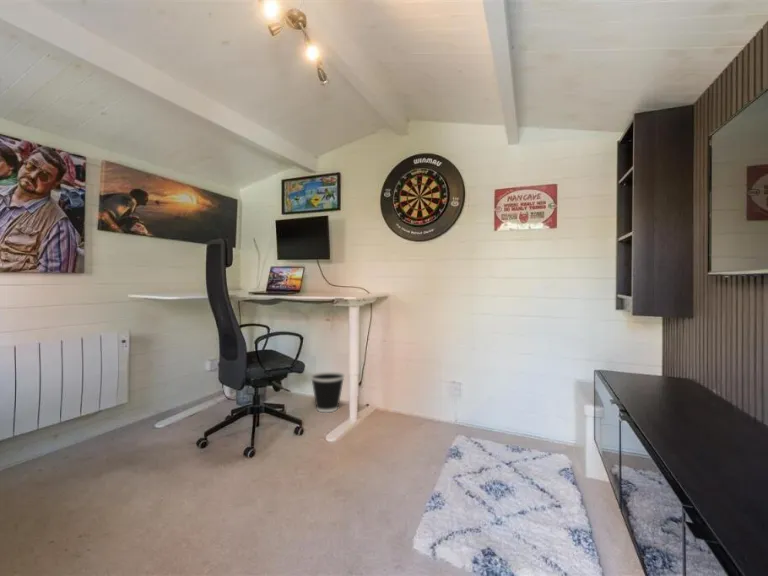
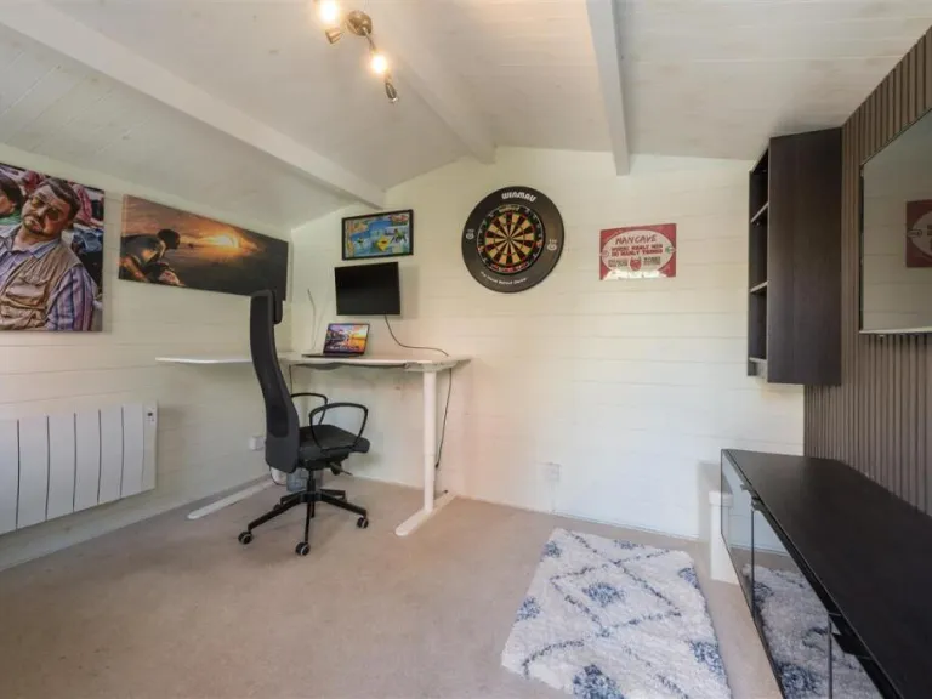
- wastebasket [310,371,346,413]
